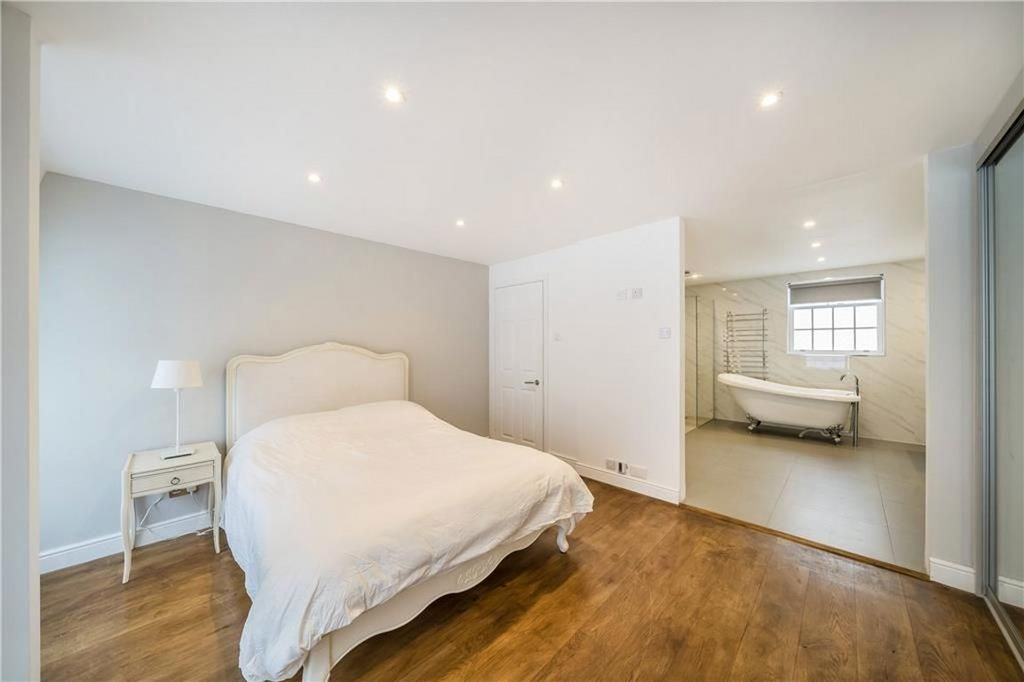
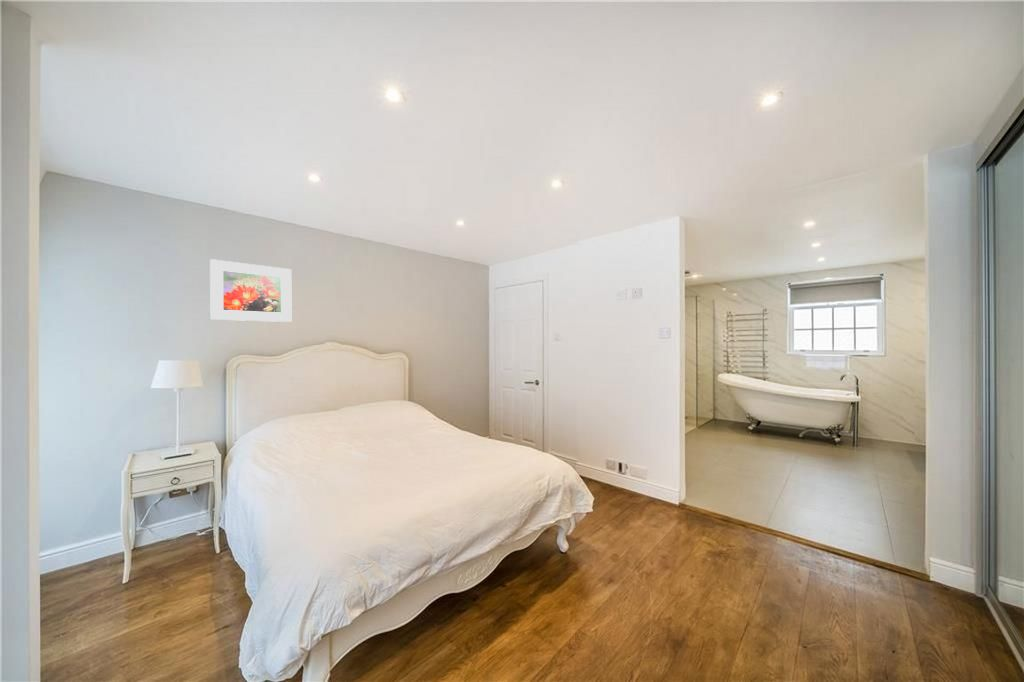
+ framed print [209,258,292,323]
